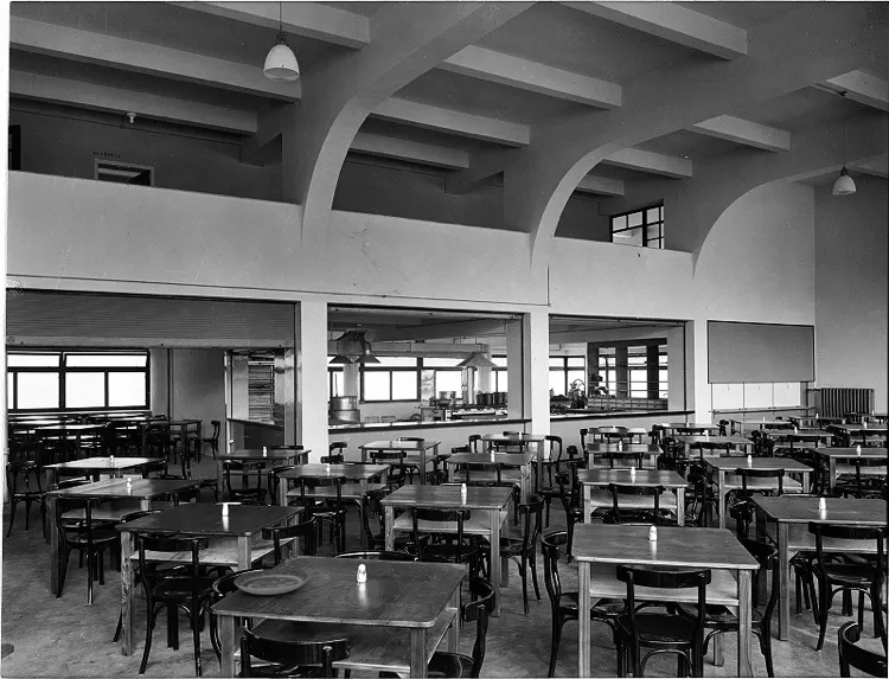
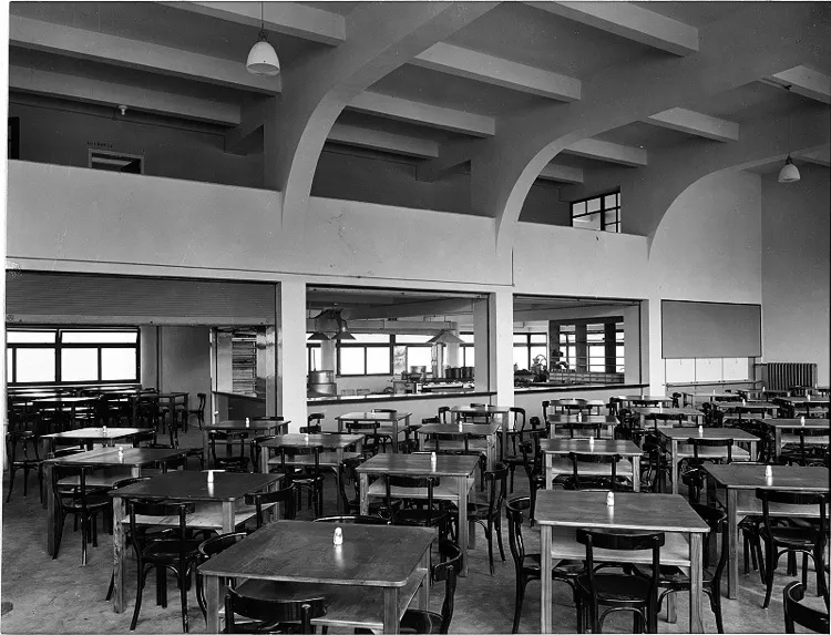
- plate [234,568,311,596]
